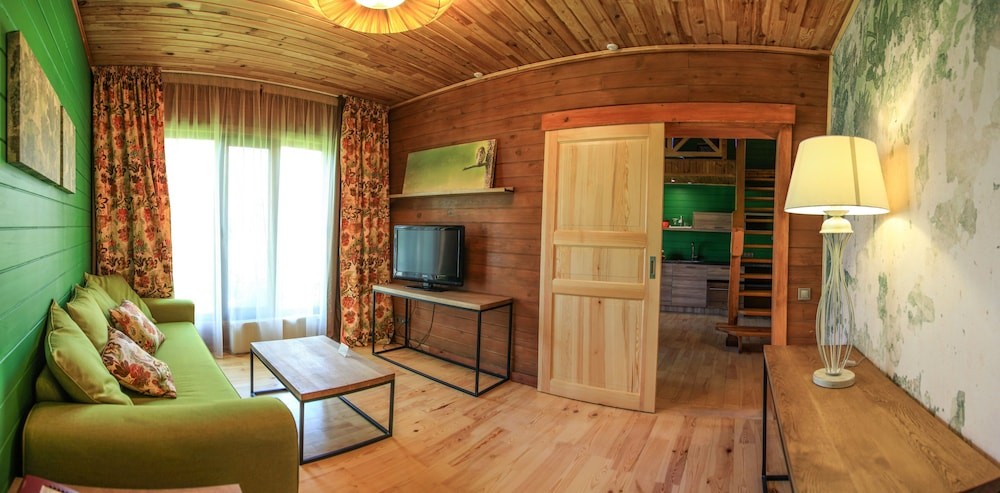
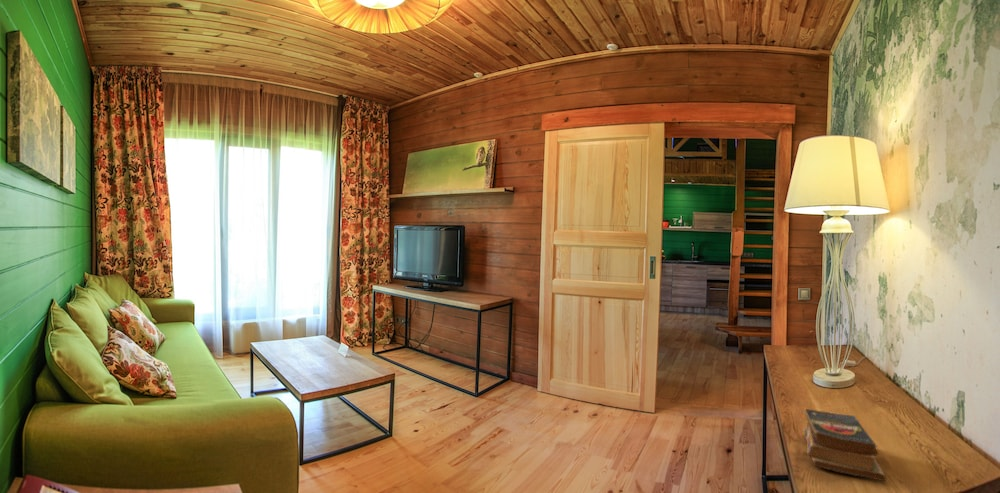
+ books [802,408,888,482]
